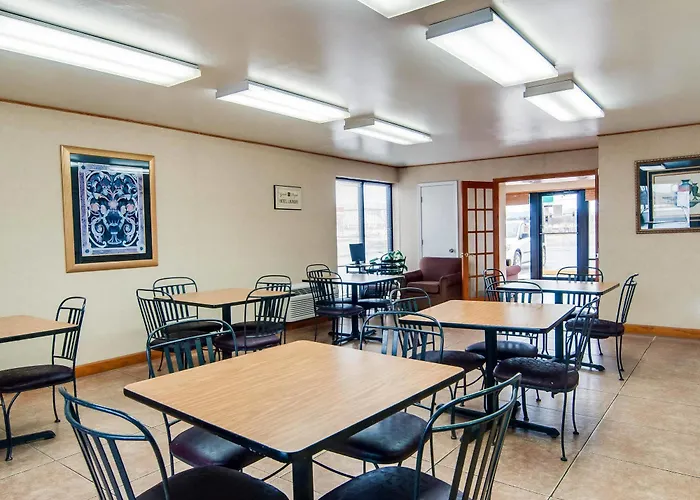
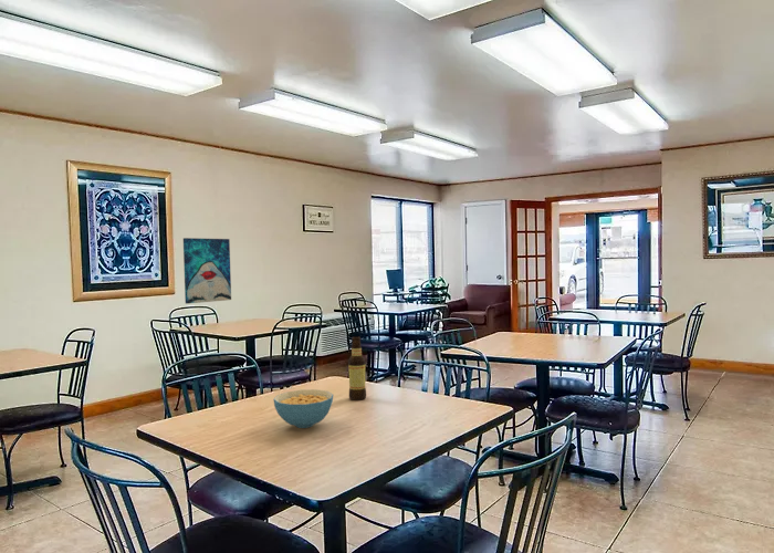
+ wall art [182,237,232,305]
+ cereal bowl [272,388,334,429]
+ bottle [347,335,367,401]
